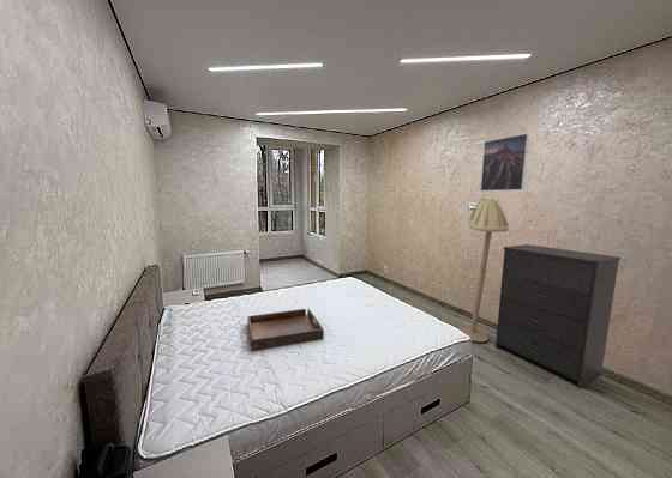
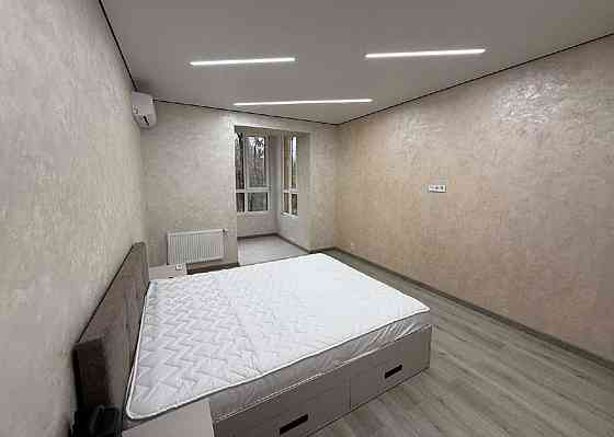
- floor lamp [457,196,510,343]
- dresser [494,243,622,389]
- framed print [479,132,530,192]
- serving tray [246,308,325,351]
